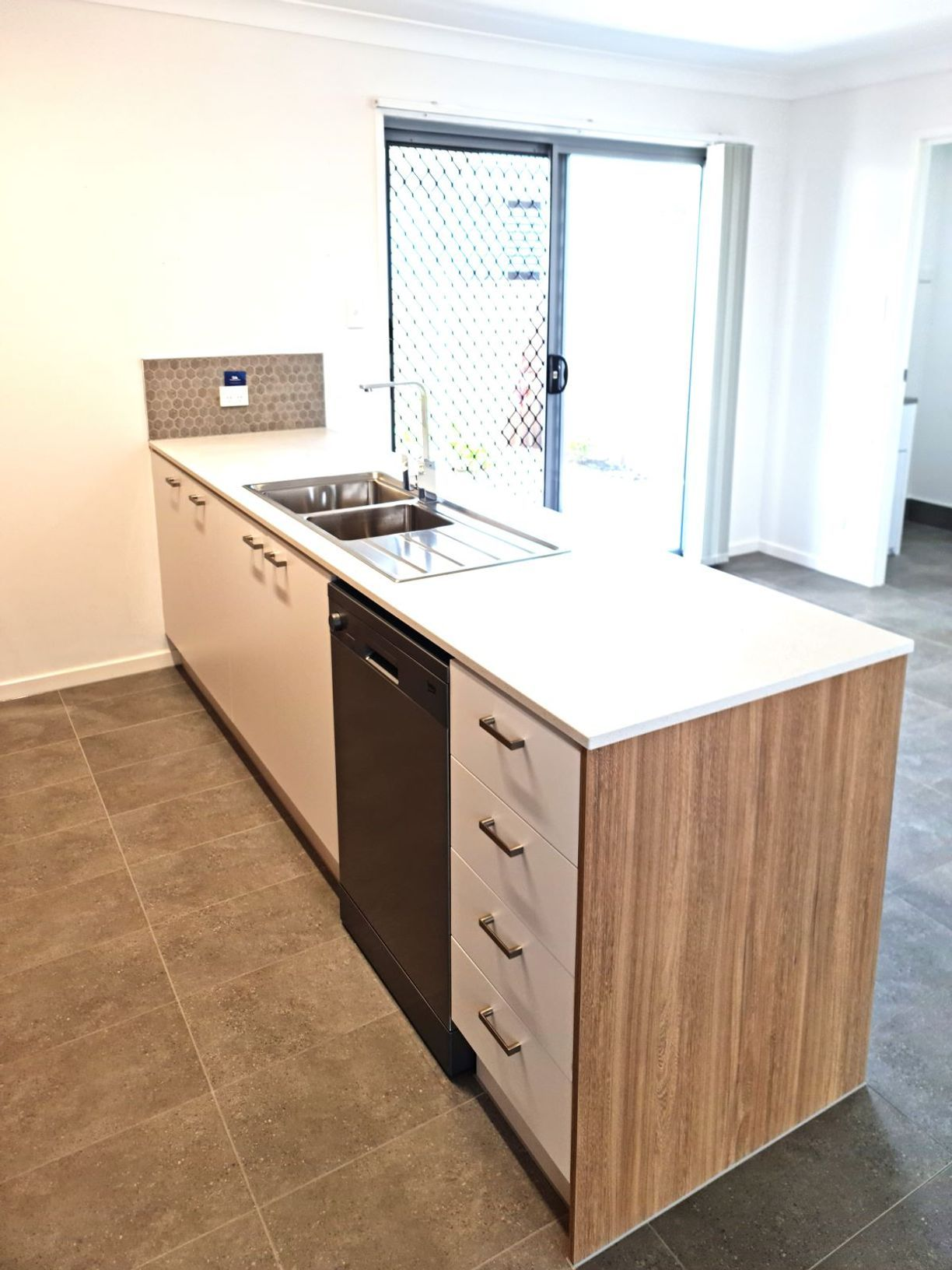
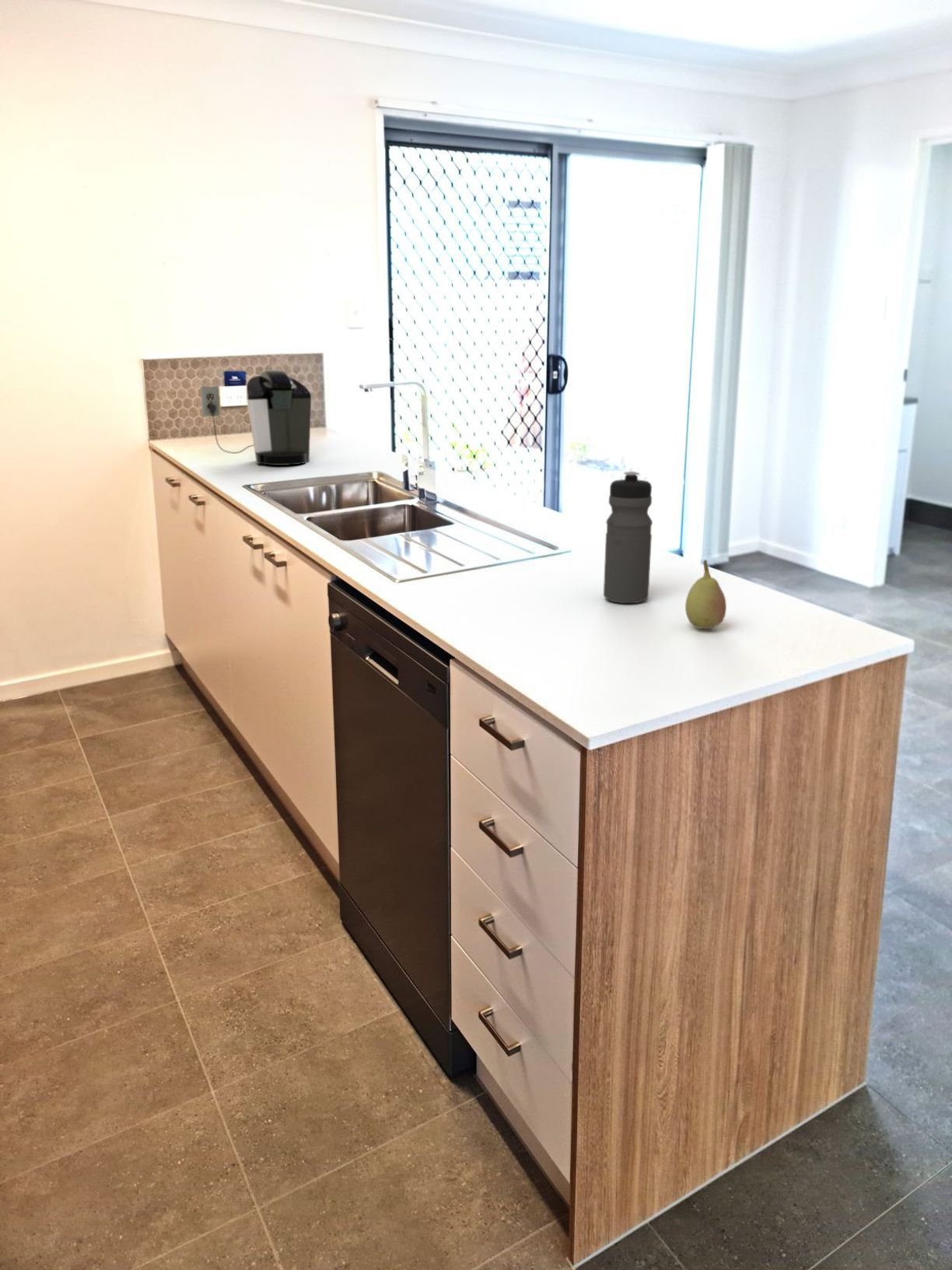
+ water bottle [603,471,653,604]
+ coffee maker [200,369,312,466]
+ fruit [684,559,727,630]
